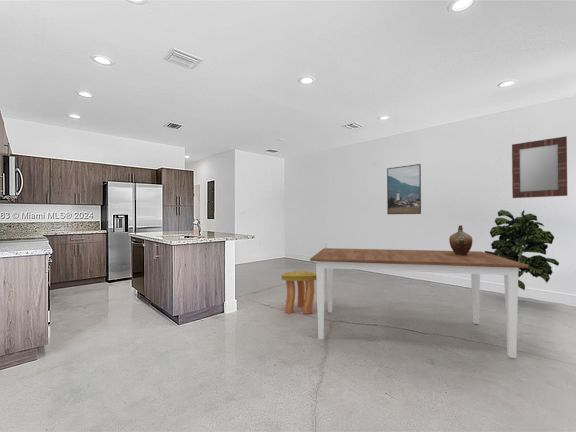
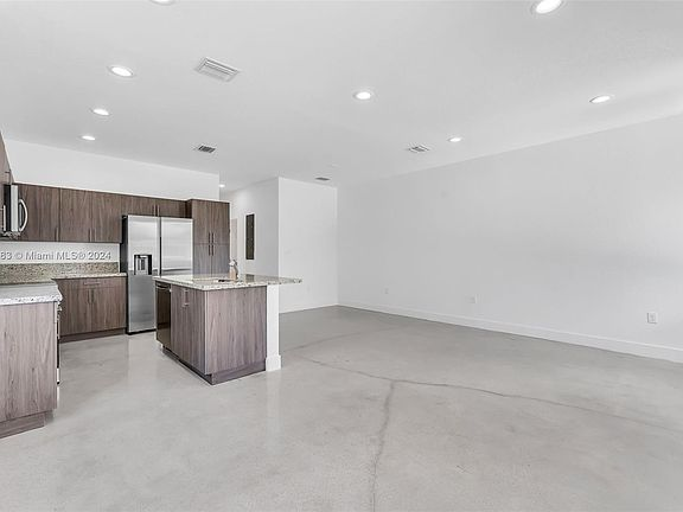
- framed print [386,163,422,215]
- stool [281,270,317,315]
- home mirror [511,135,568,199]
- dining table [309,247,529,359]
- indoor plant [484,209,560,291]
- ceramic jug [448,224,473,255]
